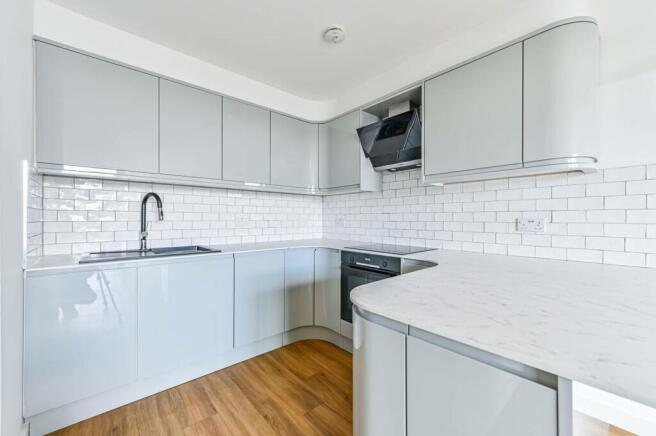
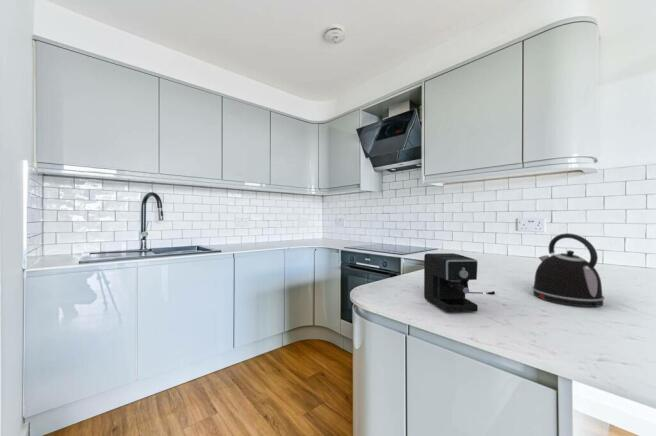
+ kettle [531,232,606,308]
+ coffee maker [423,252,496,313]
